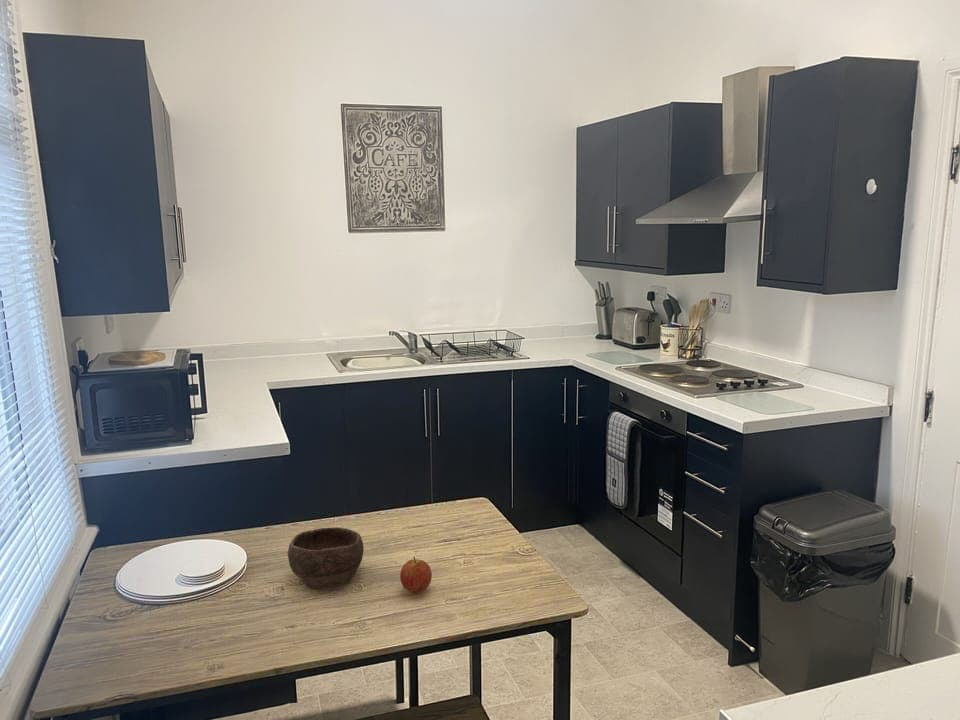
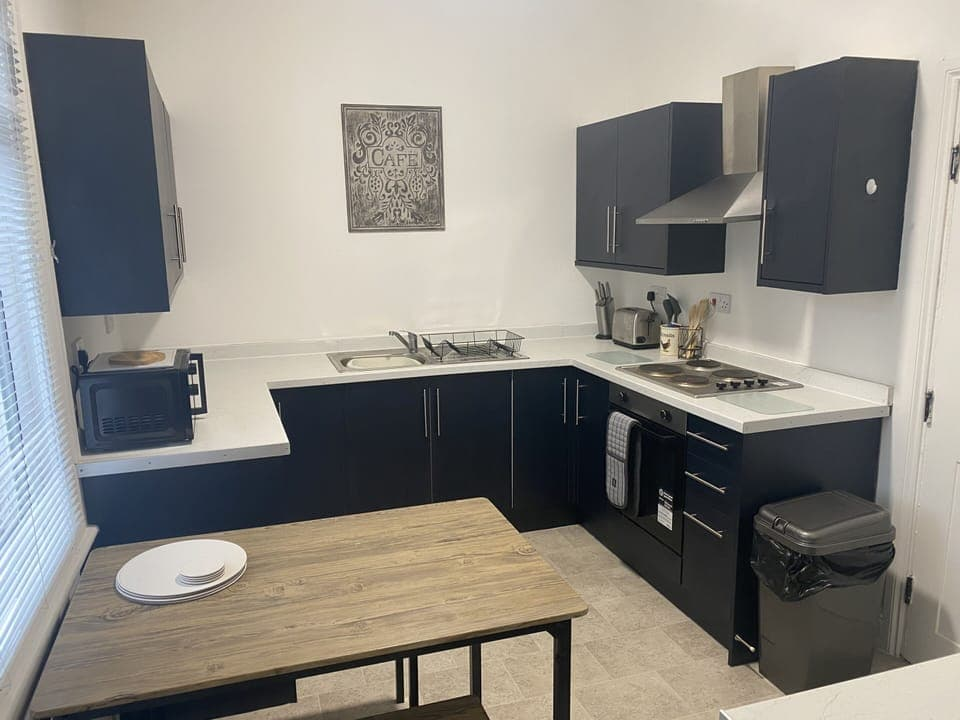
- bowl [287,526,365,590]
- fruit [399,556,433,594]
